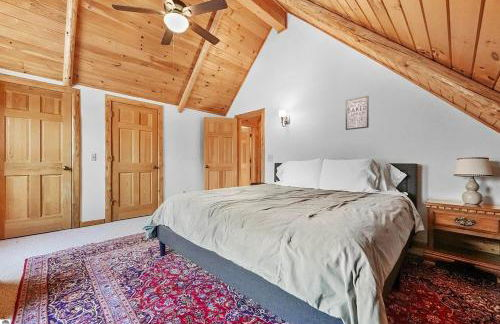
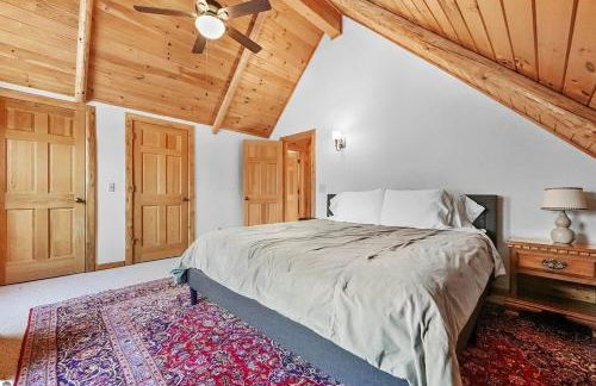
- wall art [345,95,370,131]
